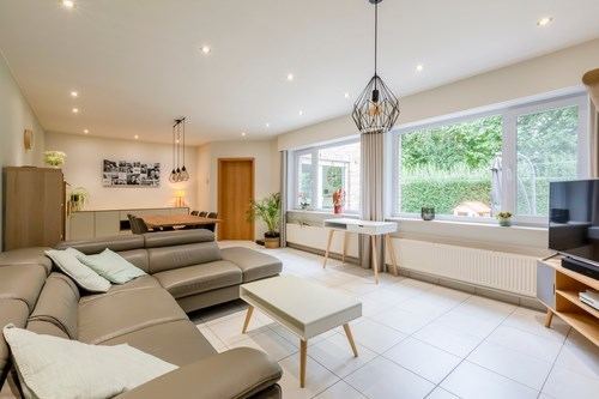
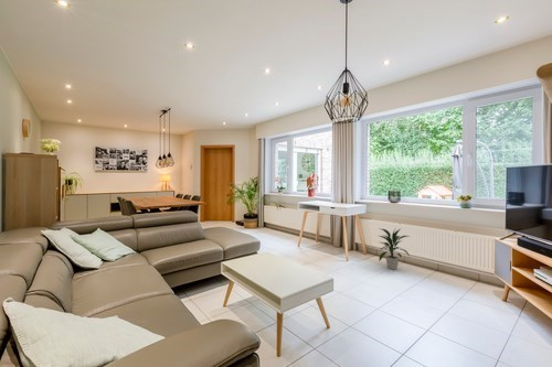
+ indoor plant [378,228,411,271]
